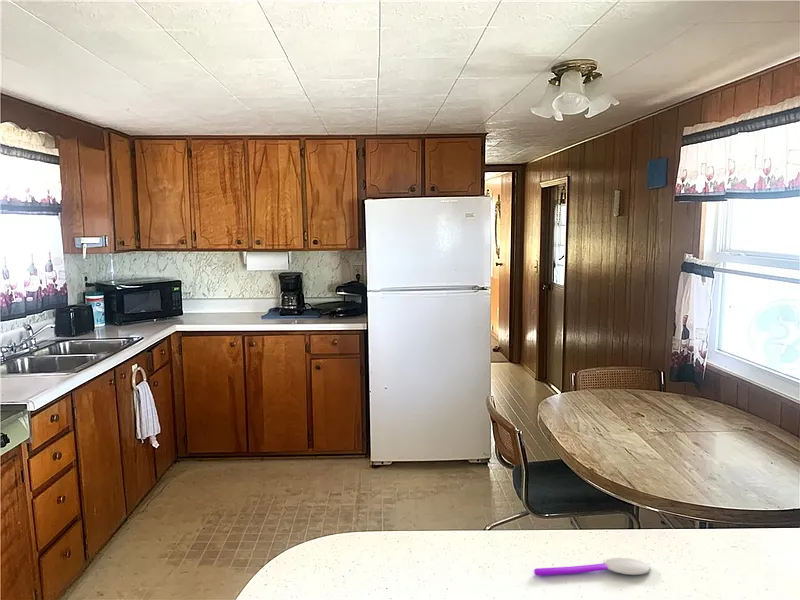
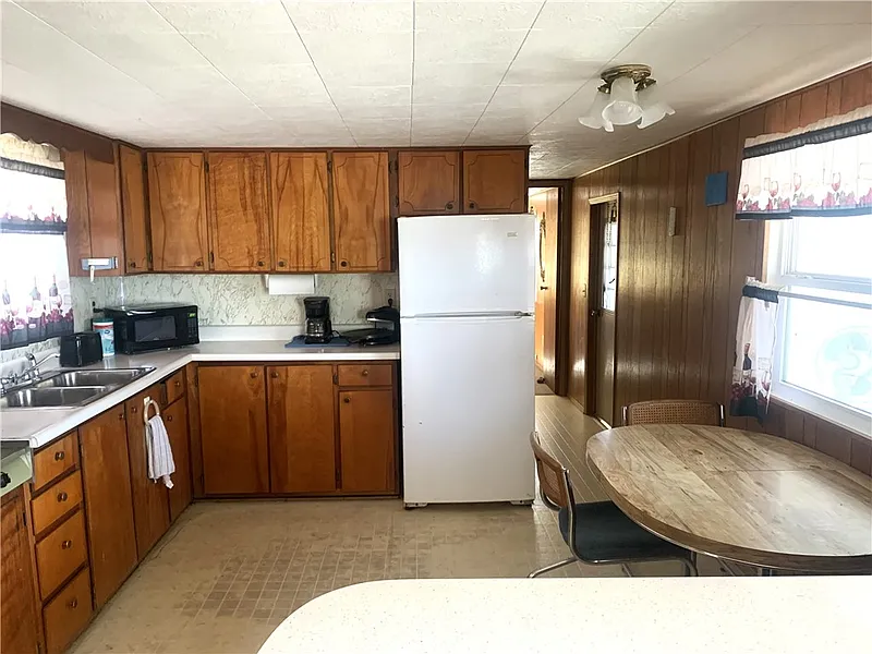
- spoon [533,557,652,577]
